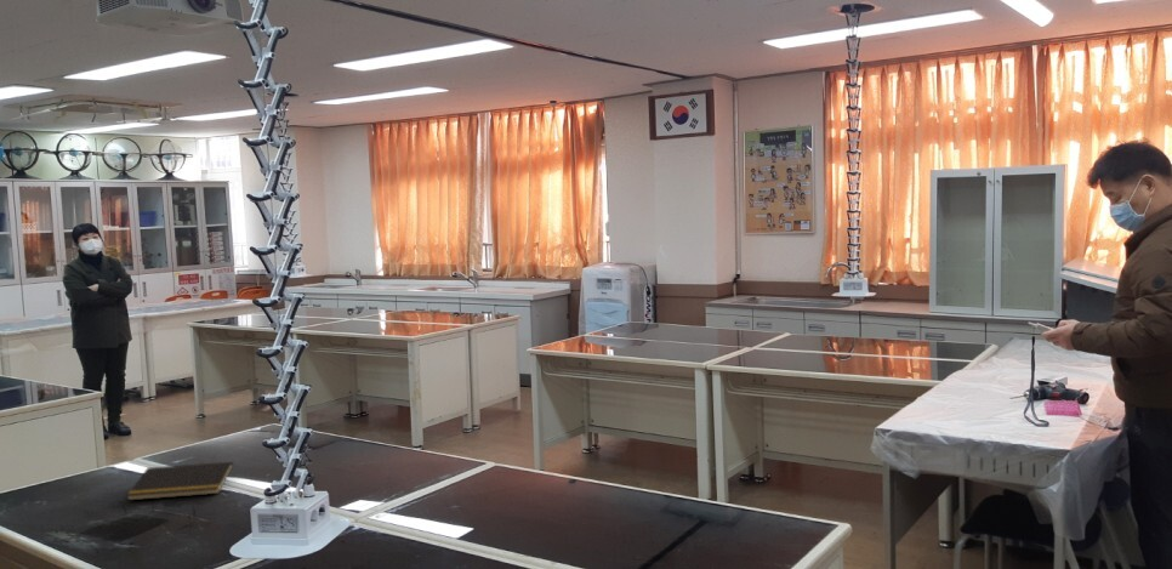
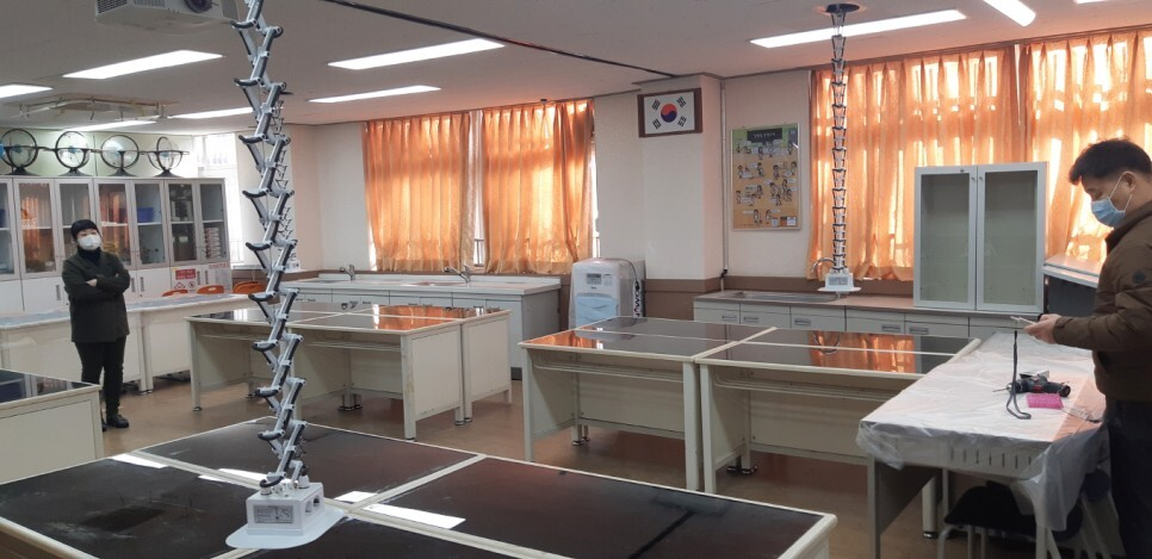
- notepad [125,461,234,501]
